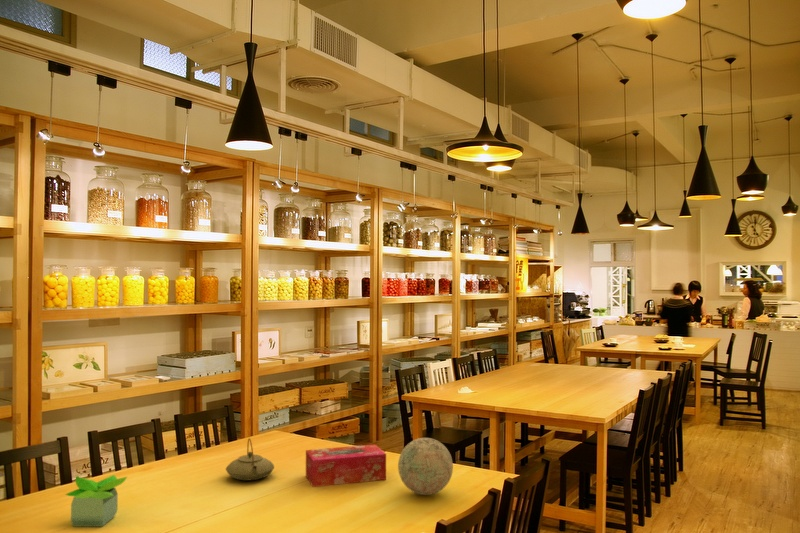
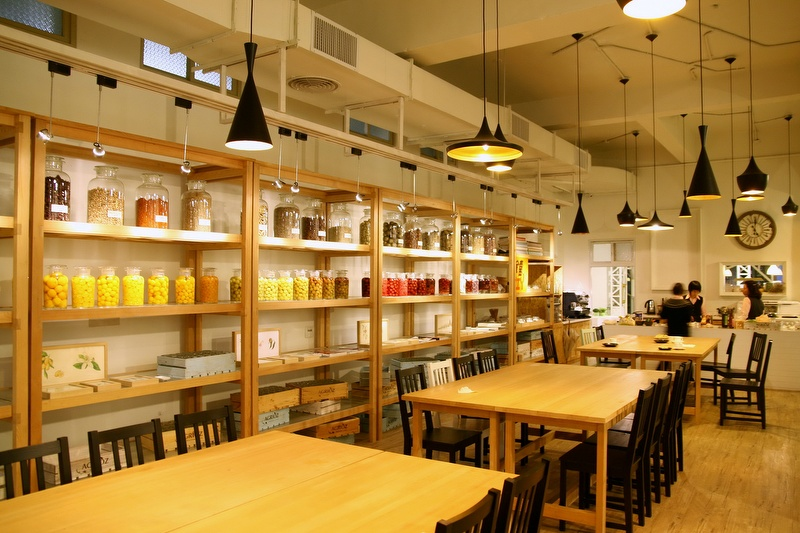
- tissue box [305,443,387,488]
- decorative ball [397,437,454,496]
- teapot [225,437,275,481]
- potted plant [64,474,128,528]
